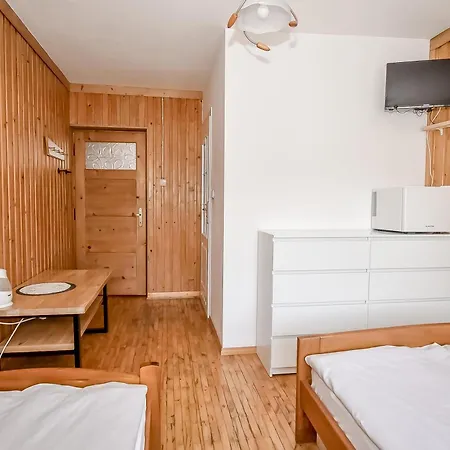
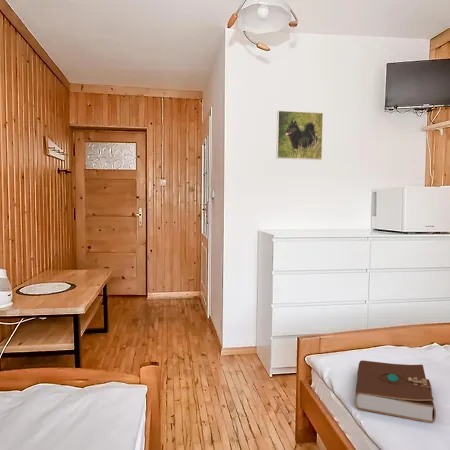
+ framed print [275,110,324,161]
+ book [354,359,437,424]
